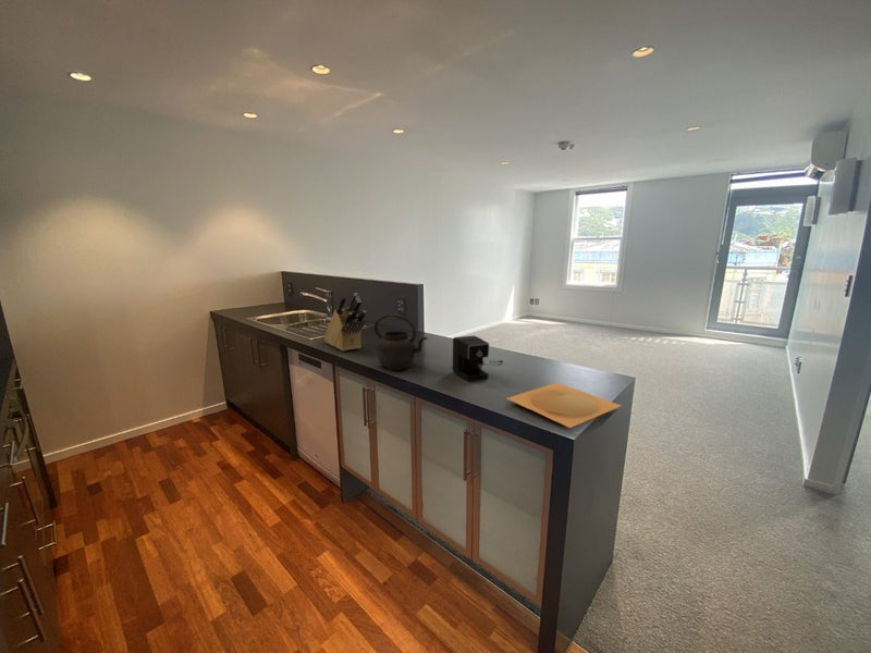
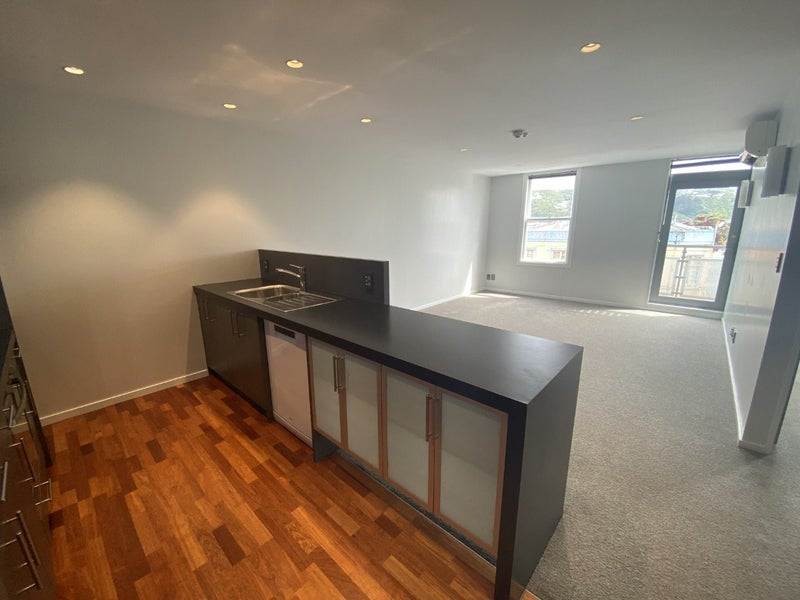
- kettle [373,313,429,371]
- plate [506,382,623,429]
- knife block [323,292,367,353]
- coffee maker [452,334,504,382]
